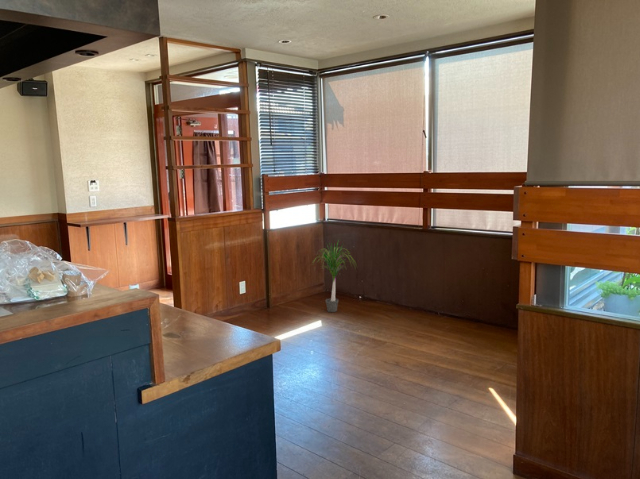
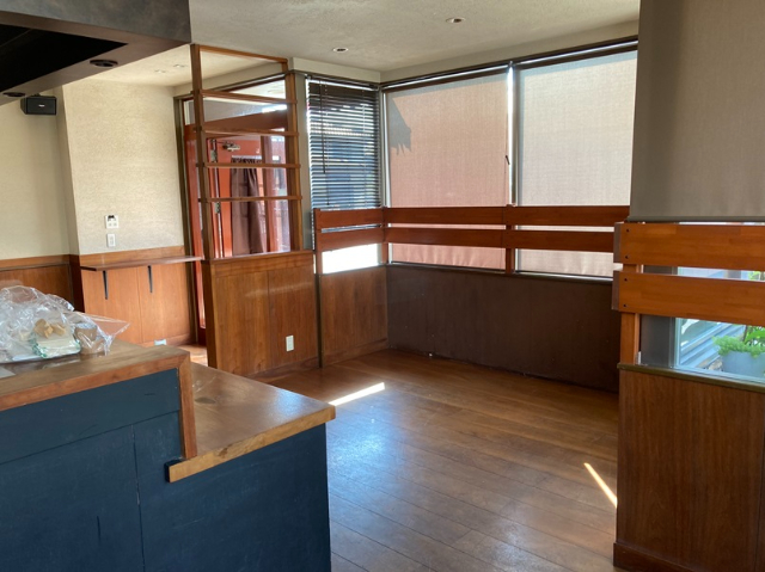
- potted plant [312,238,359,313]
